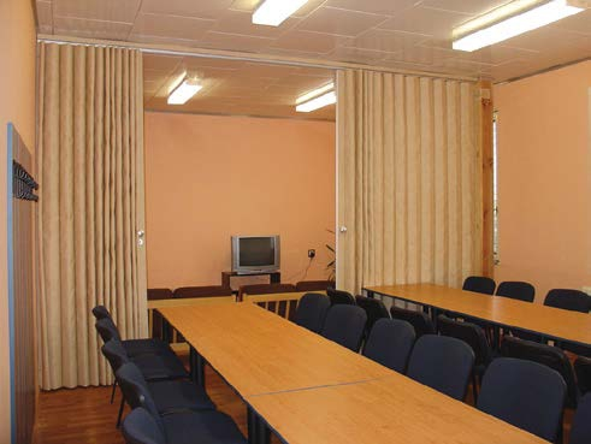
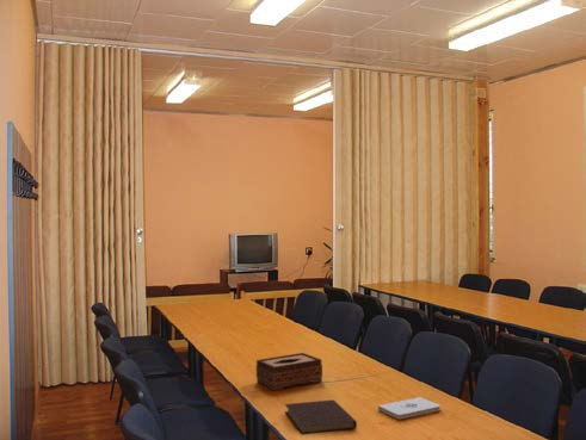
+ tissue box [255,352,323,391]
+ notebook [284,398,358,435]
+ notepad [377,396,442,420]
